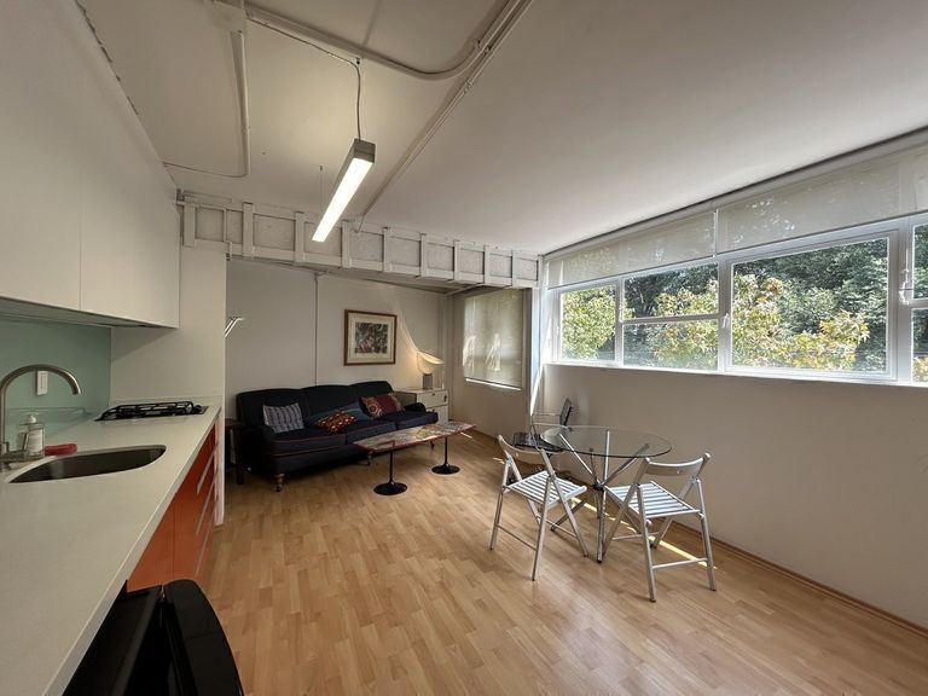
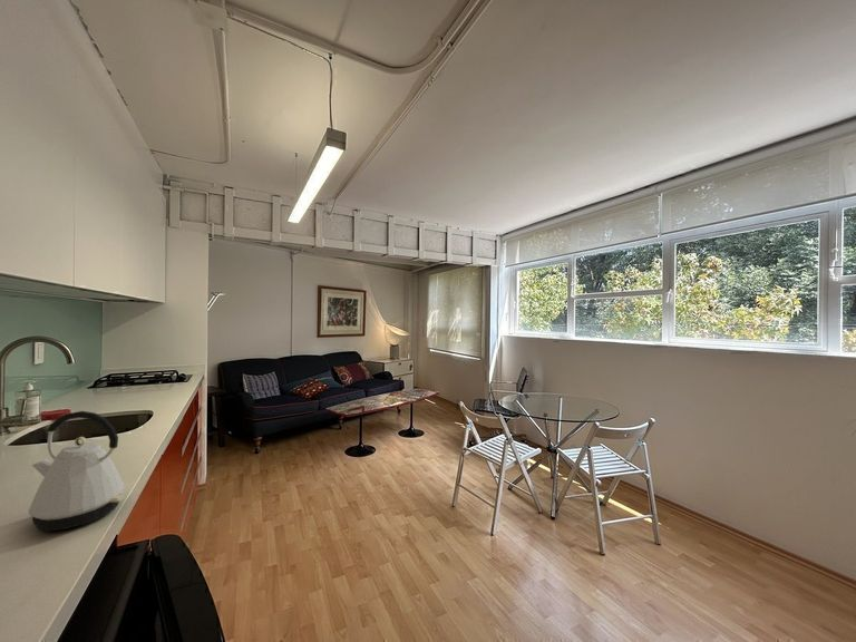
+ kettle [28,410,125,532]
